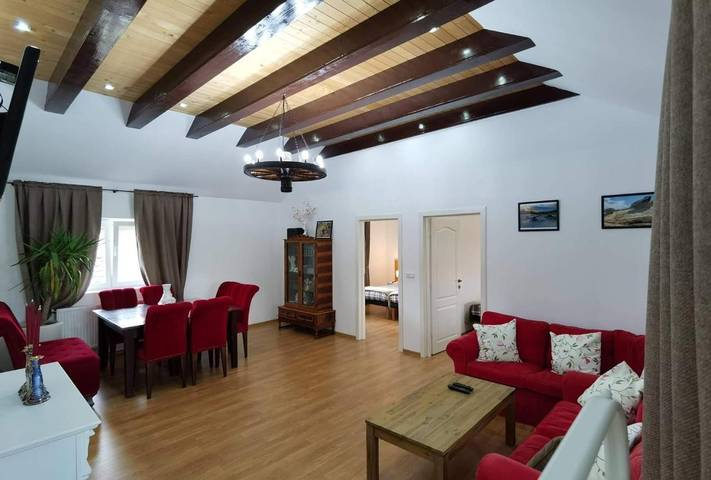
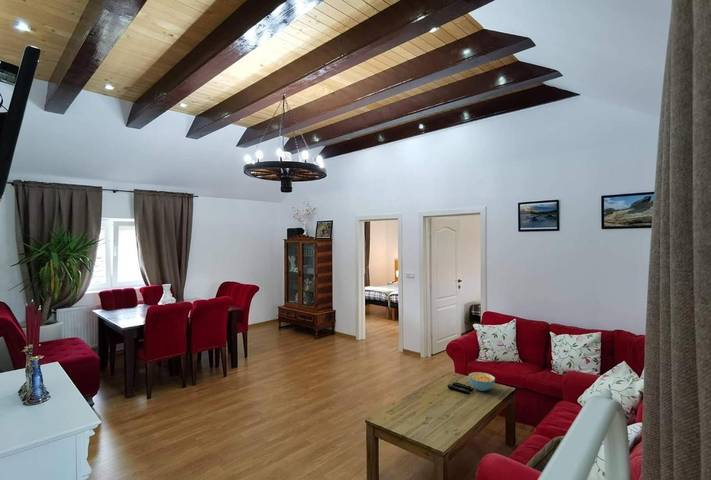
+ cereal bowl [467,371,496,392]
